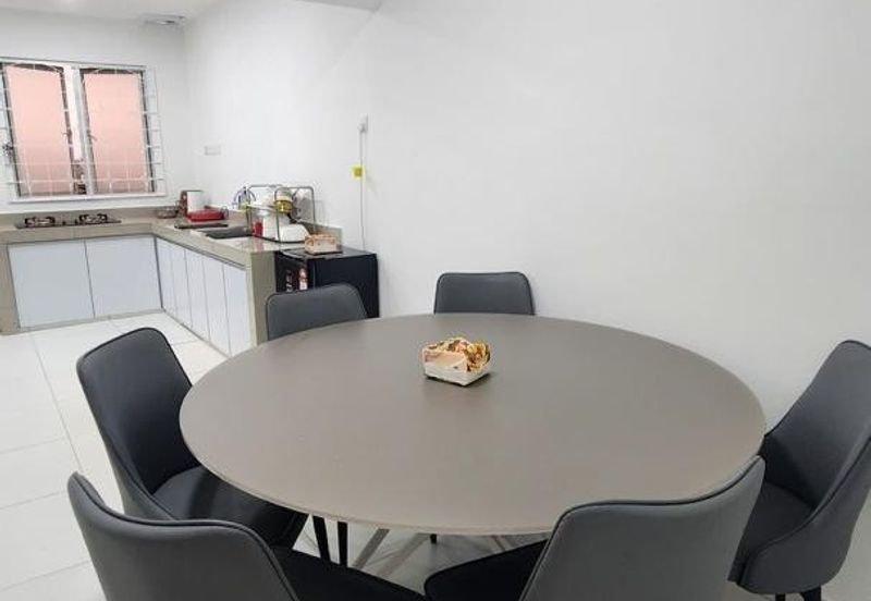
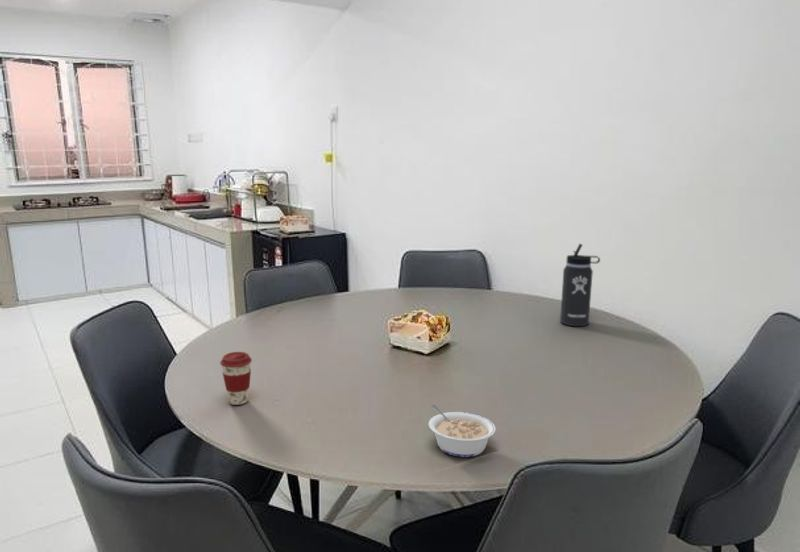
+ coffee cup [219,351,253,406]
+ legume [428,403,497,458]
+ thermos bottle [559,243,601,327]
